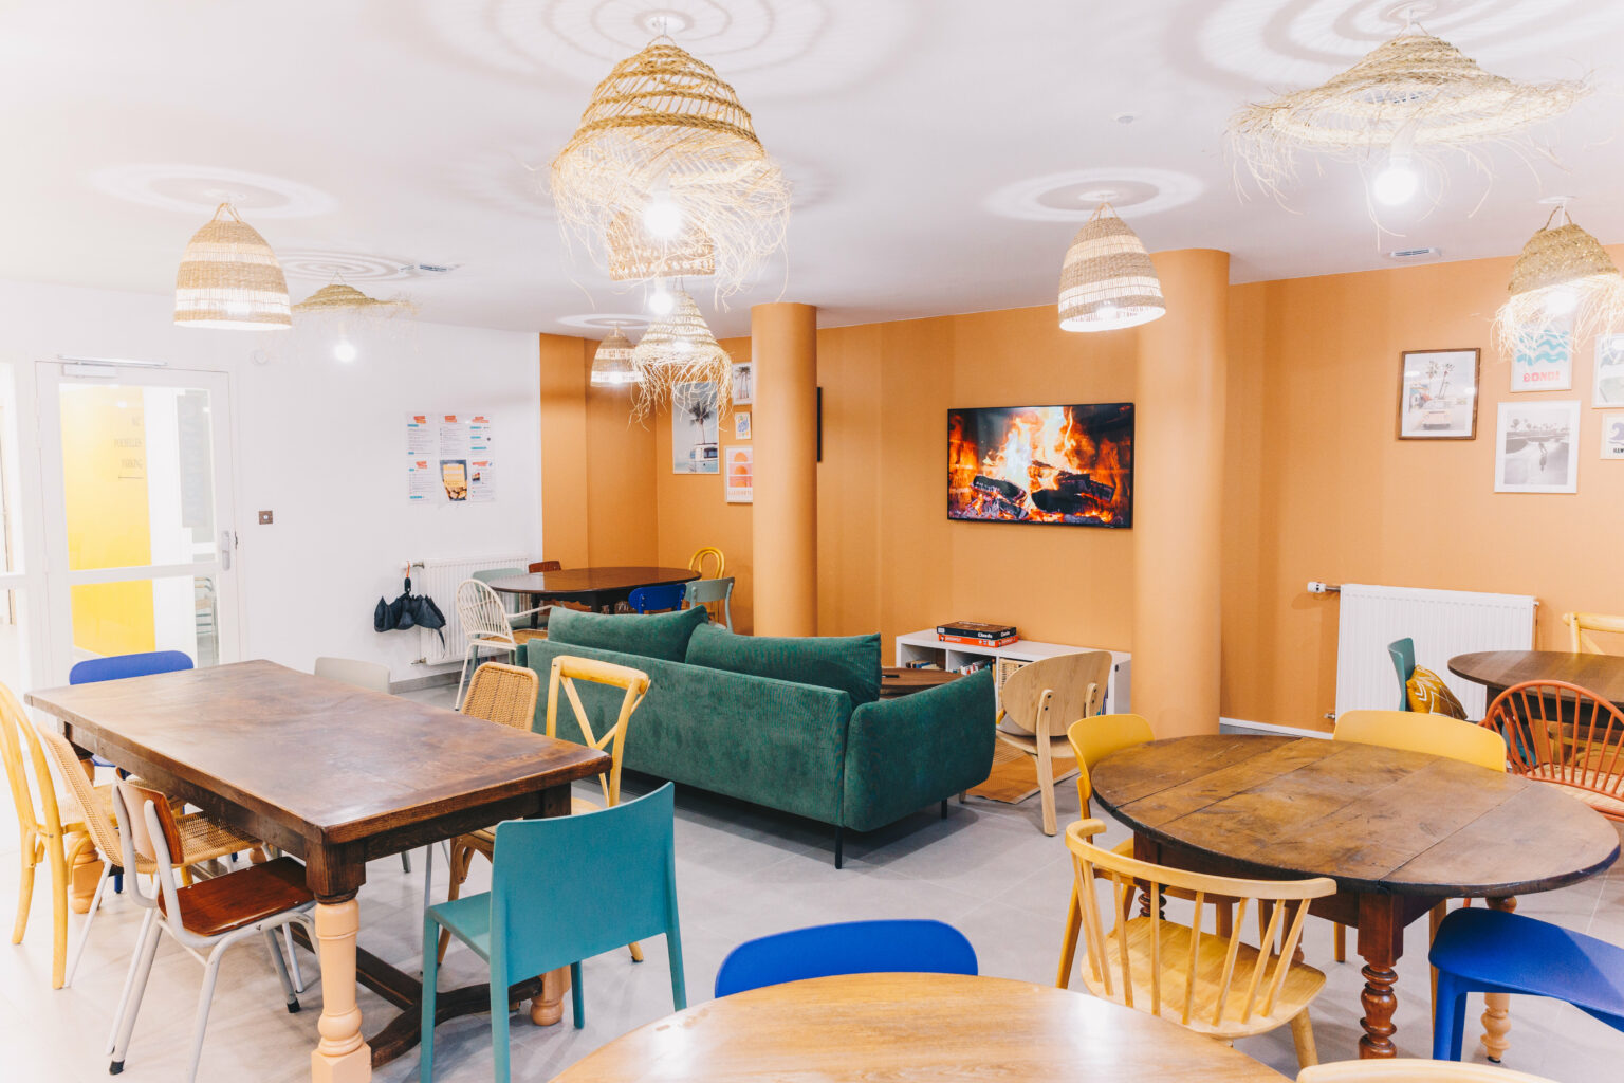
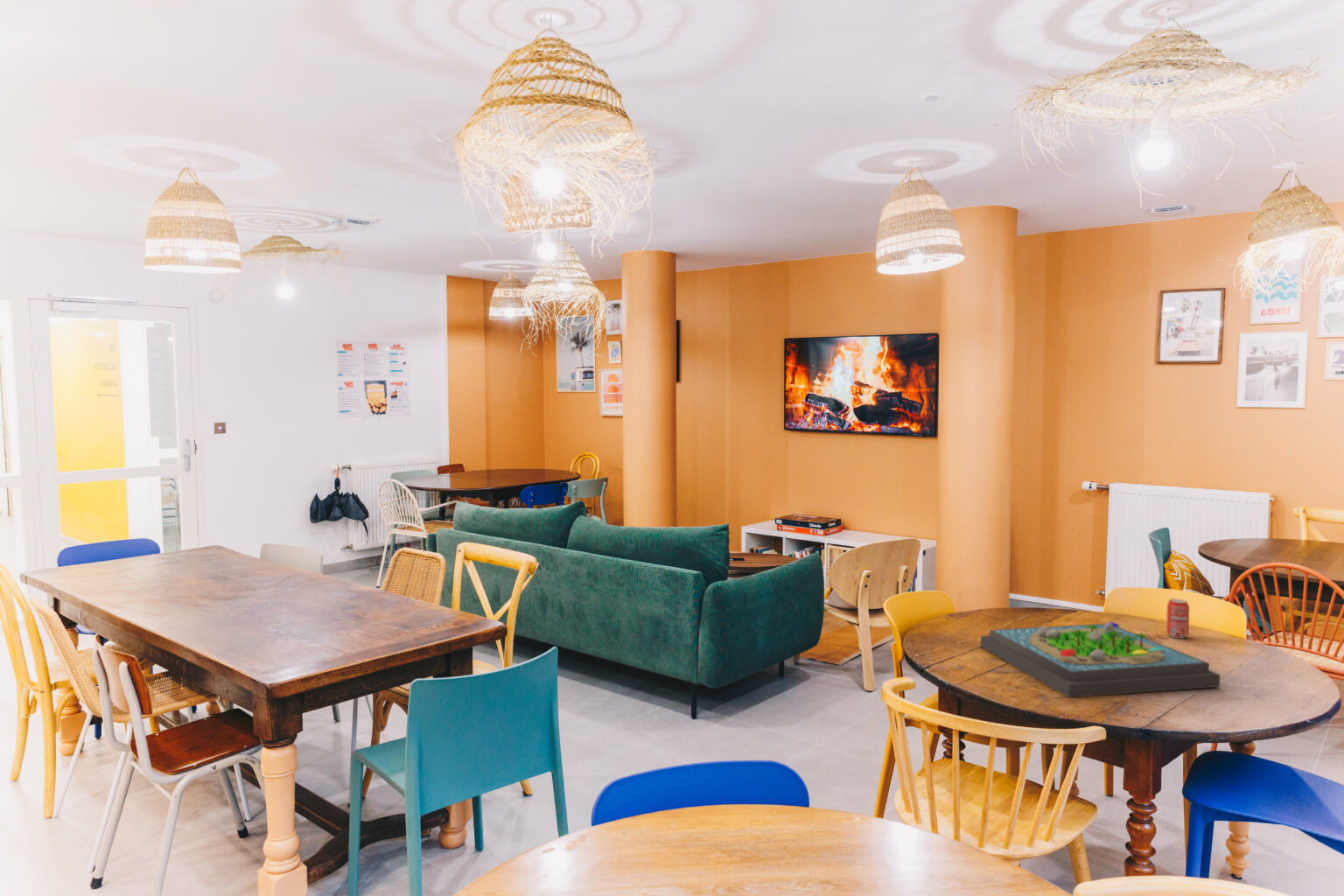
+ beverage can [1166,598,1190,640]
+ board game [980,621,1221,698]
